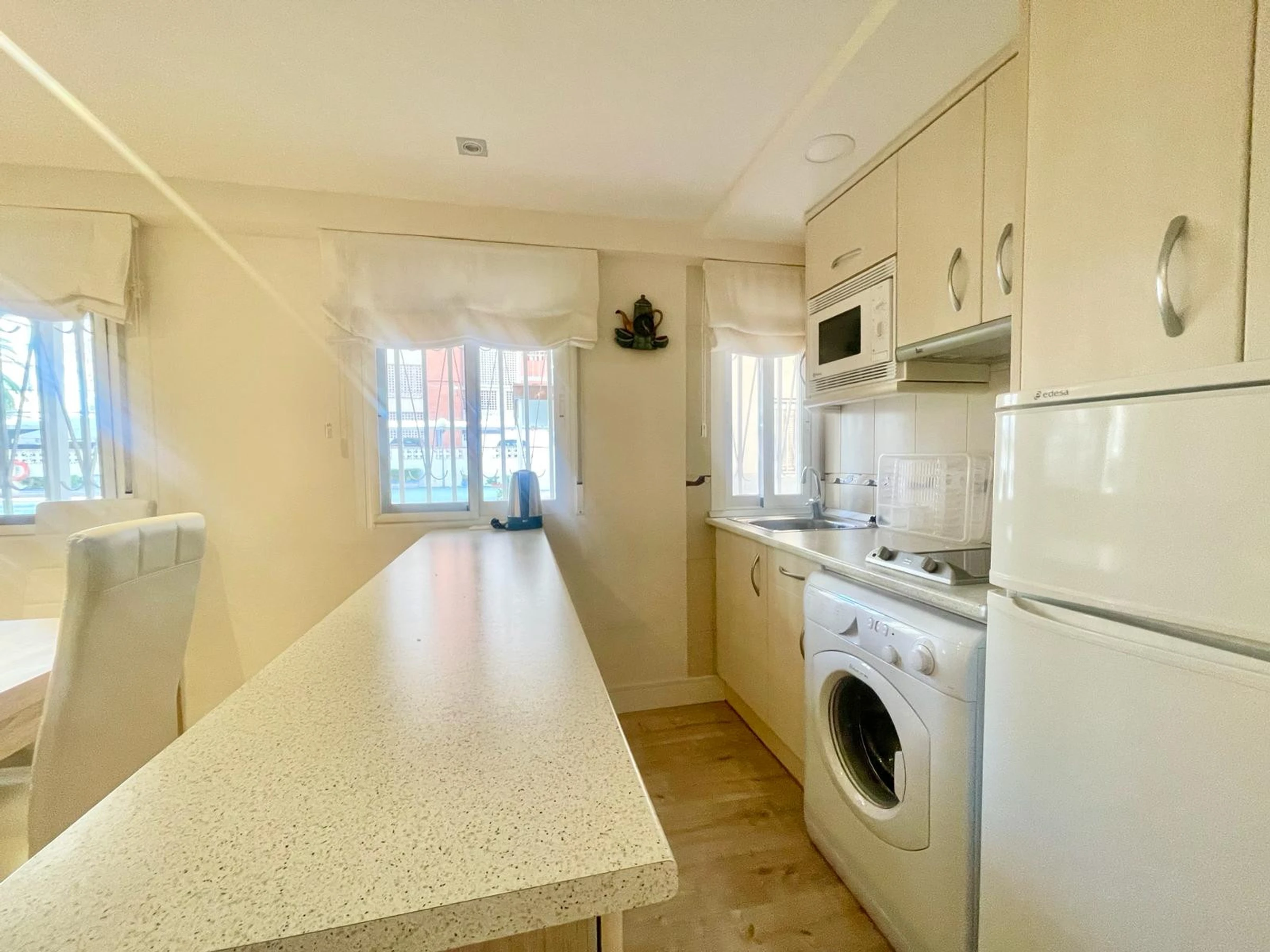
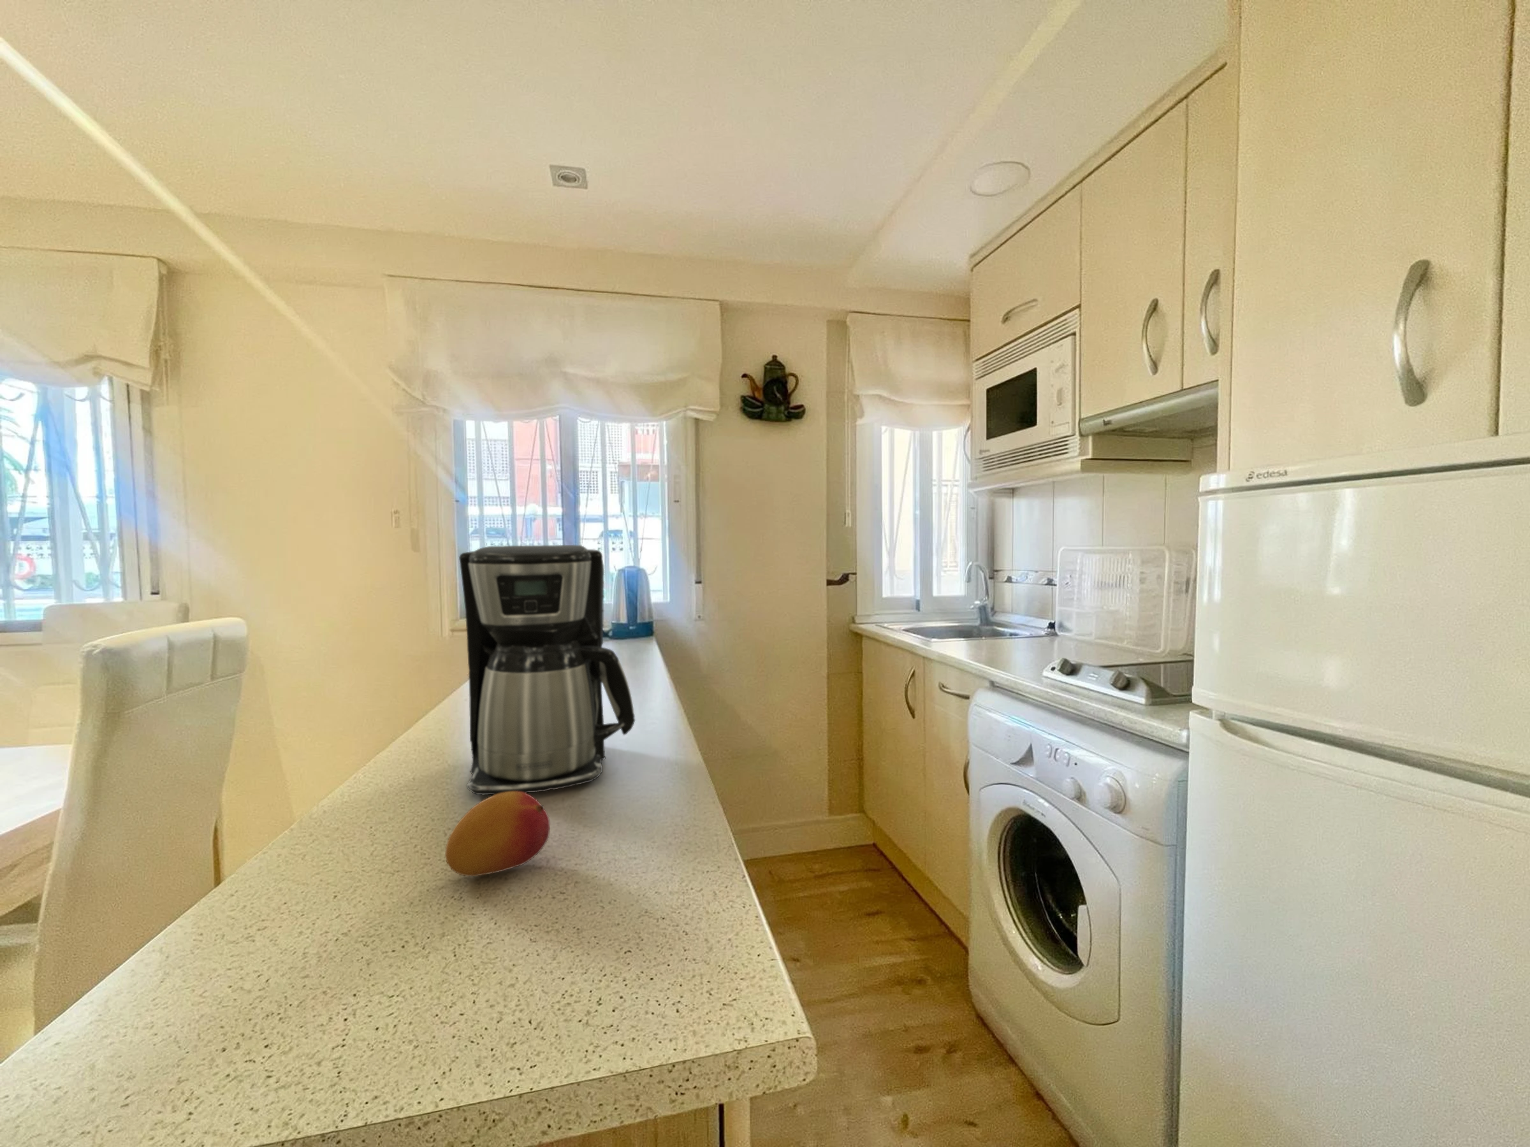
+ fruit [445,792,551,877]
+ coffee maker [458,545,636,796]
